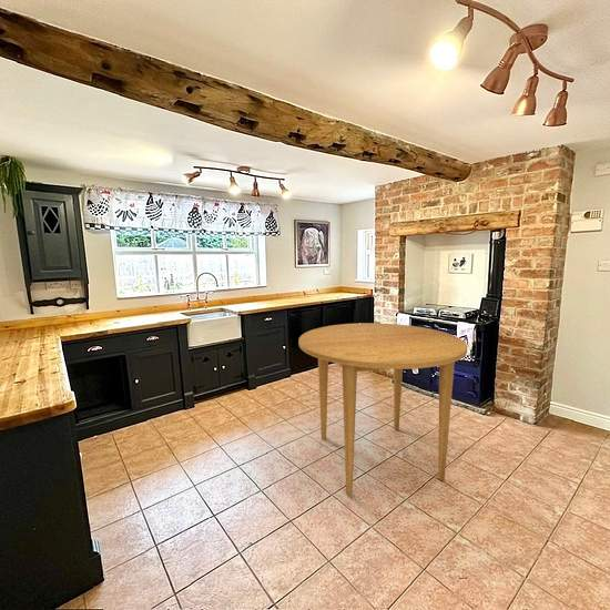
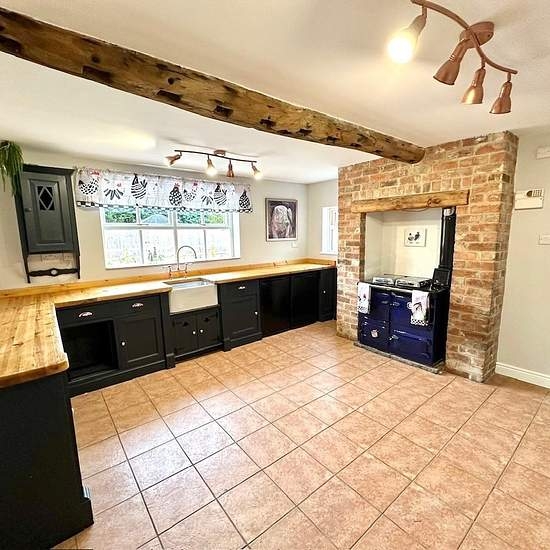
- dining table [297,323,468,496]
